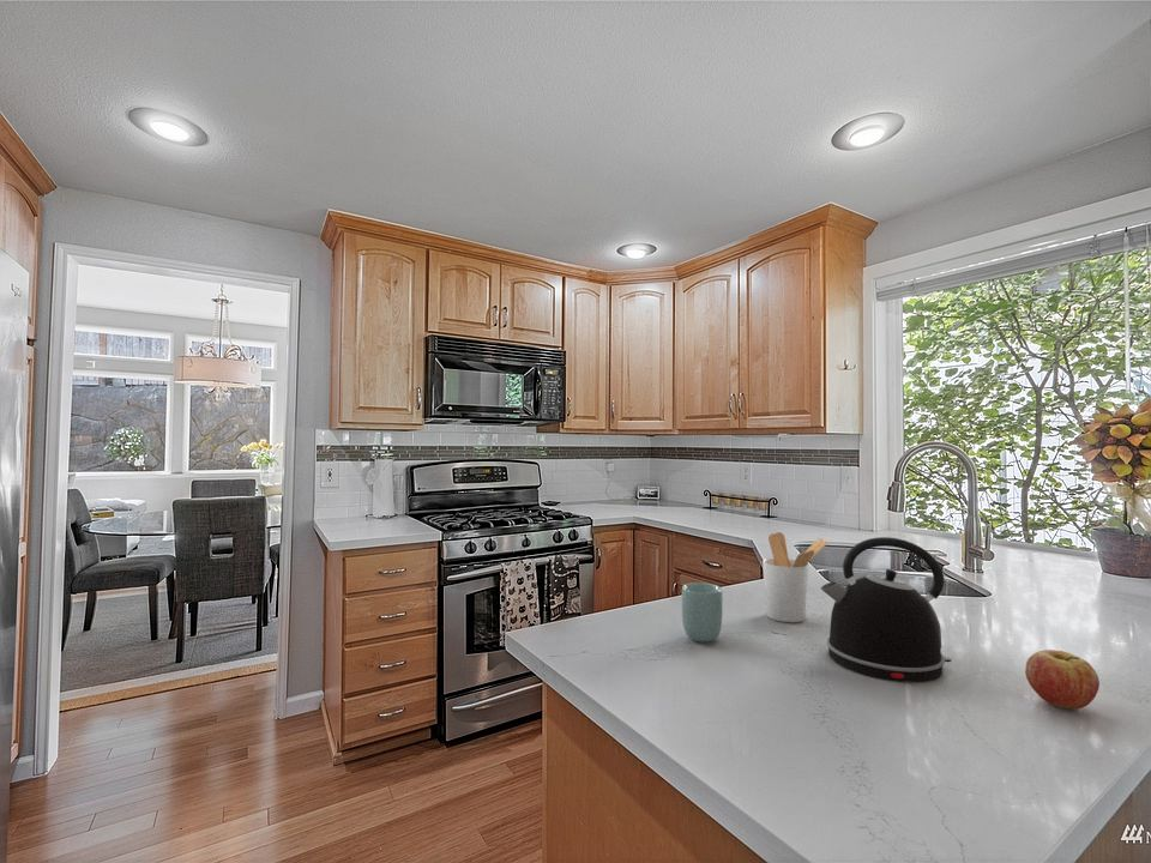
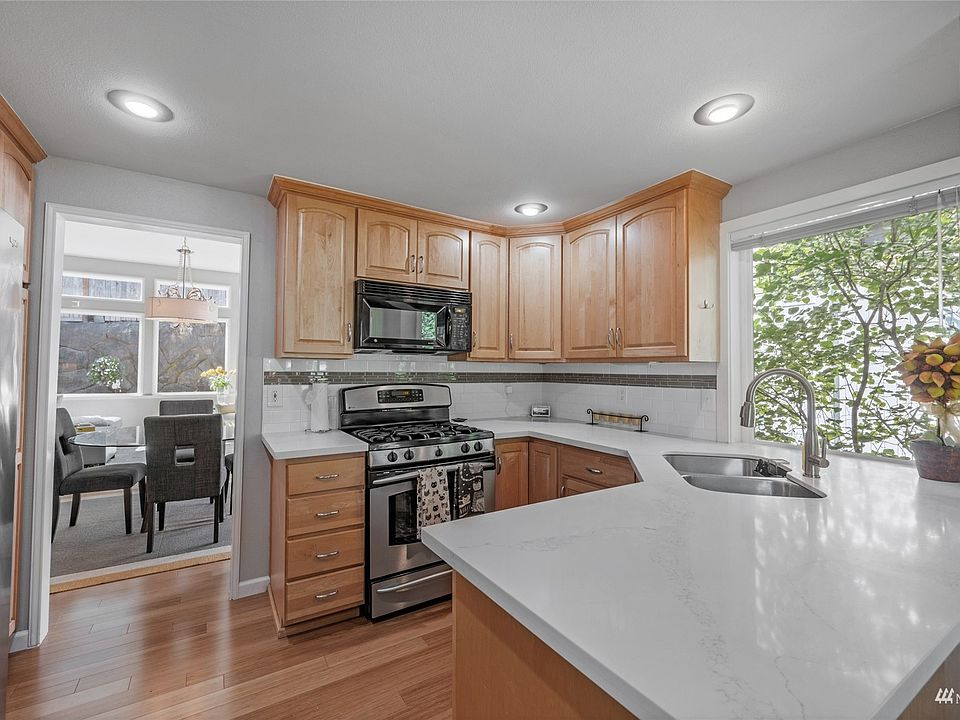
- fruit [1024,648,1101,710]
- utensil holder [761,531,830,623]
- cup [681,581,724,642]
- kettle [820,536,952,683]
